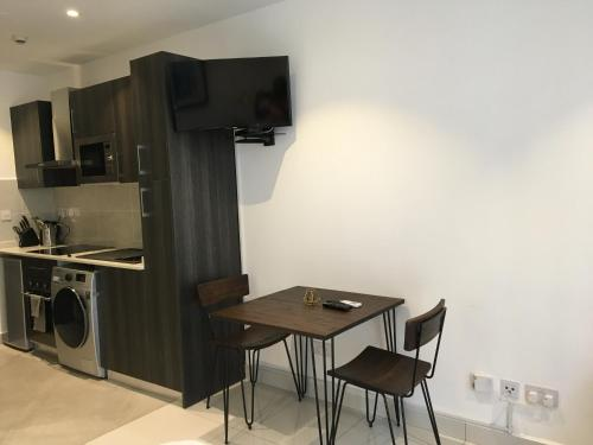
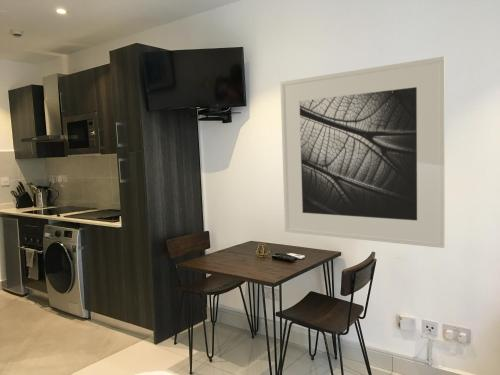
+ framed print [279,55,446,249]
